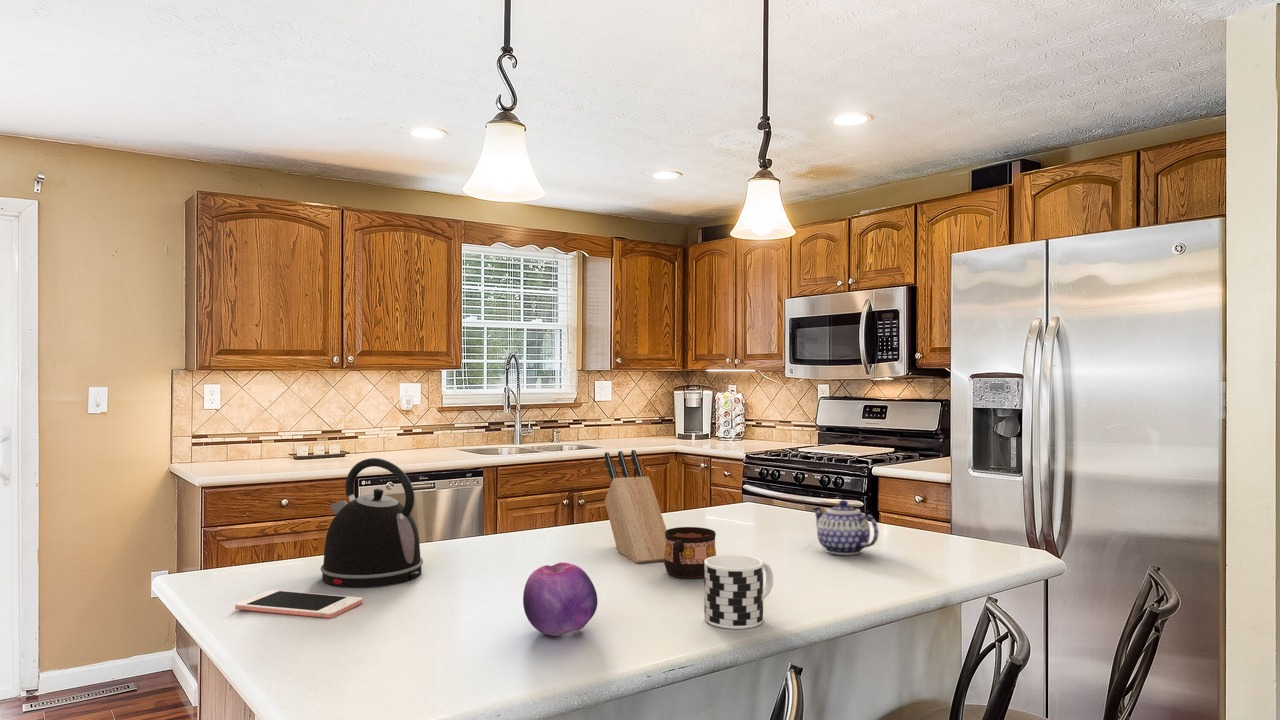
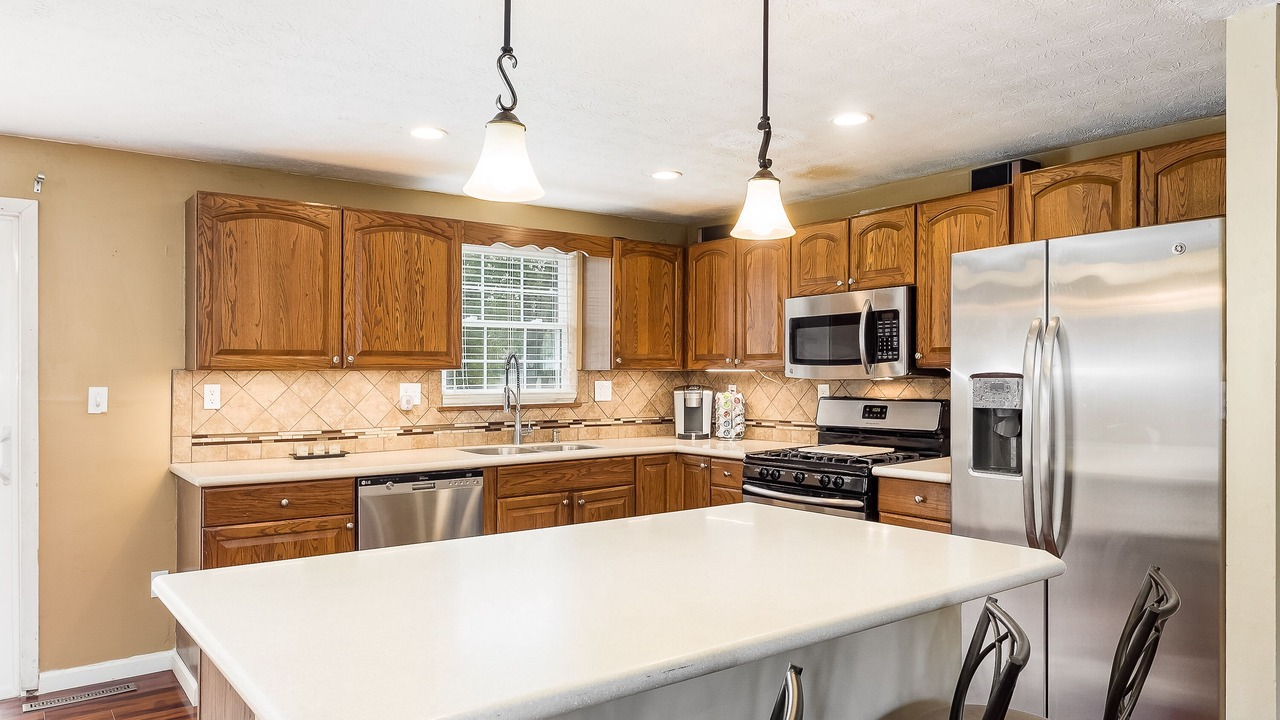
- fruit [522,561,599,637]
- knife block [603,449,668,565]
- cell phone [234,589,363,619]
- cup [663,526,717,579]
- cup [703,554,774,630]
- teapot [810,499,880,556]
- kettle [320,457,424,589]
